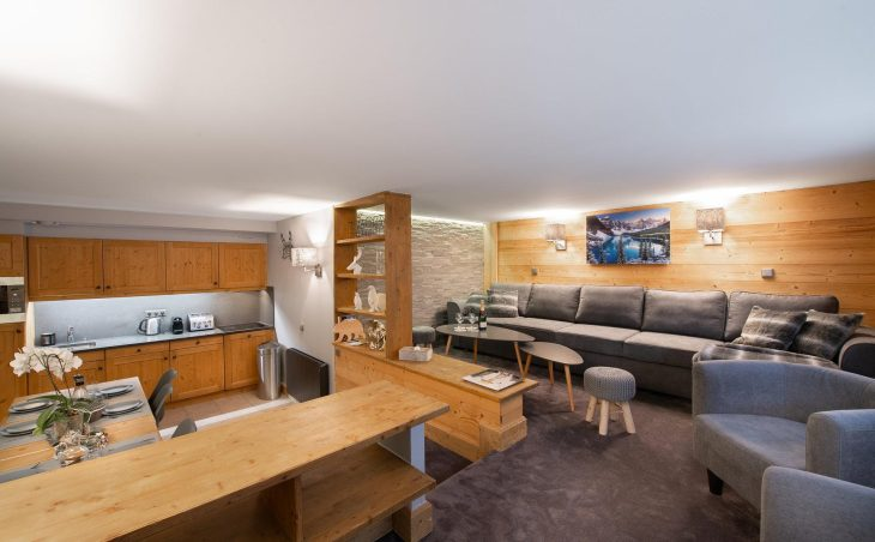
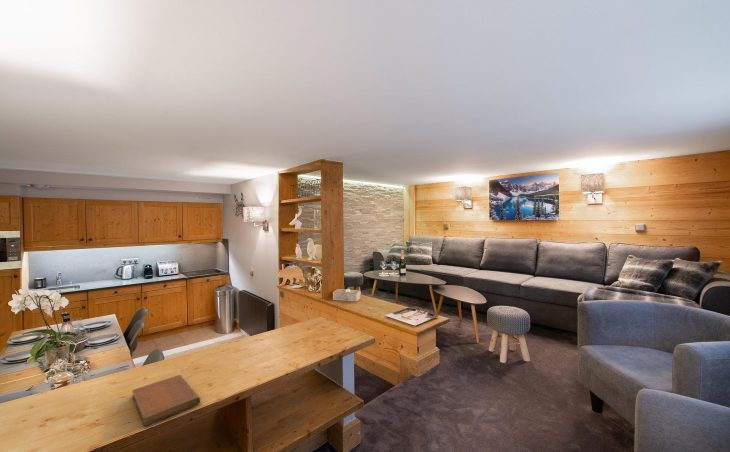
+ notebook [131,374,201,427]
